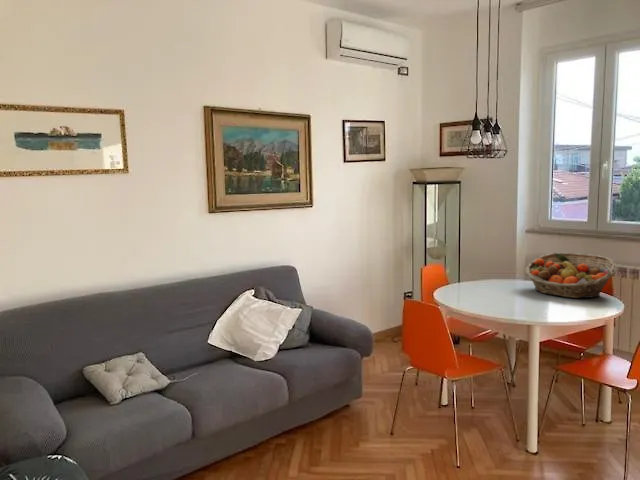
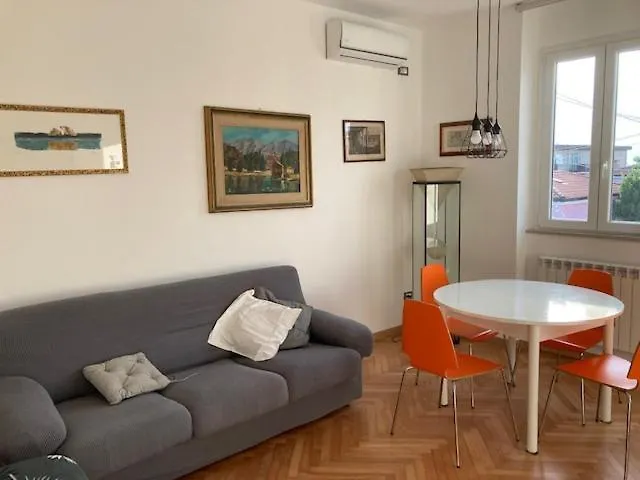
- fruit basket [524,252,618,299]
